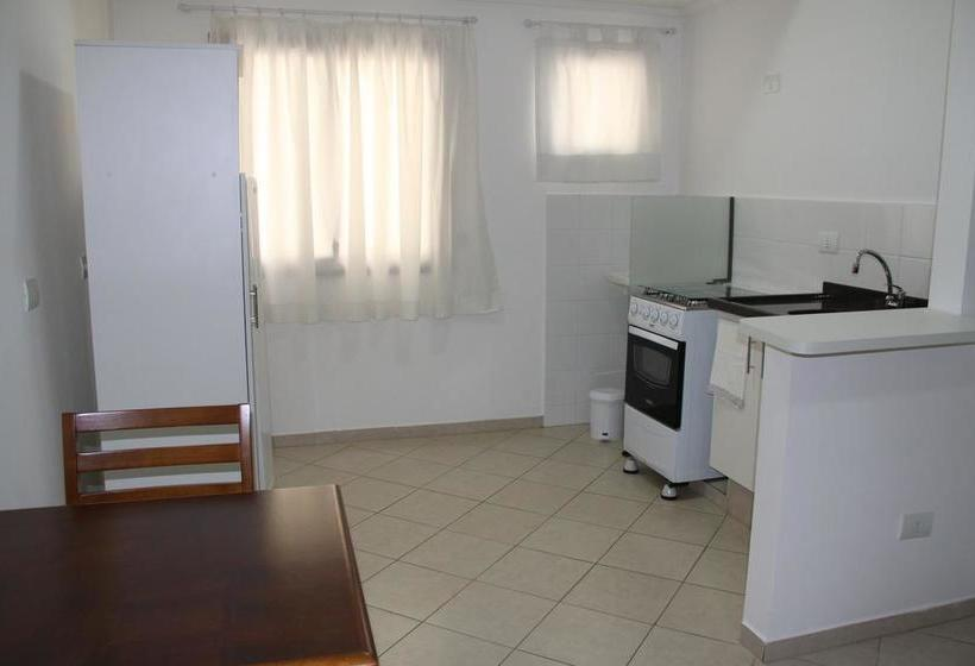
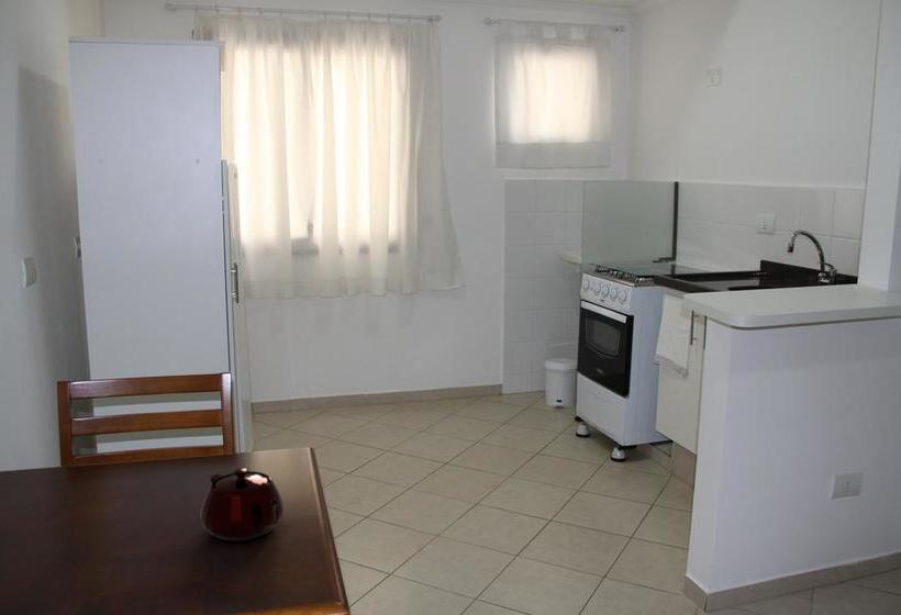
+ teapot [199,467,285,543]
